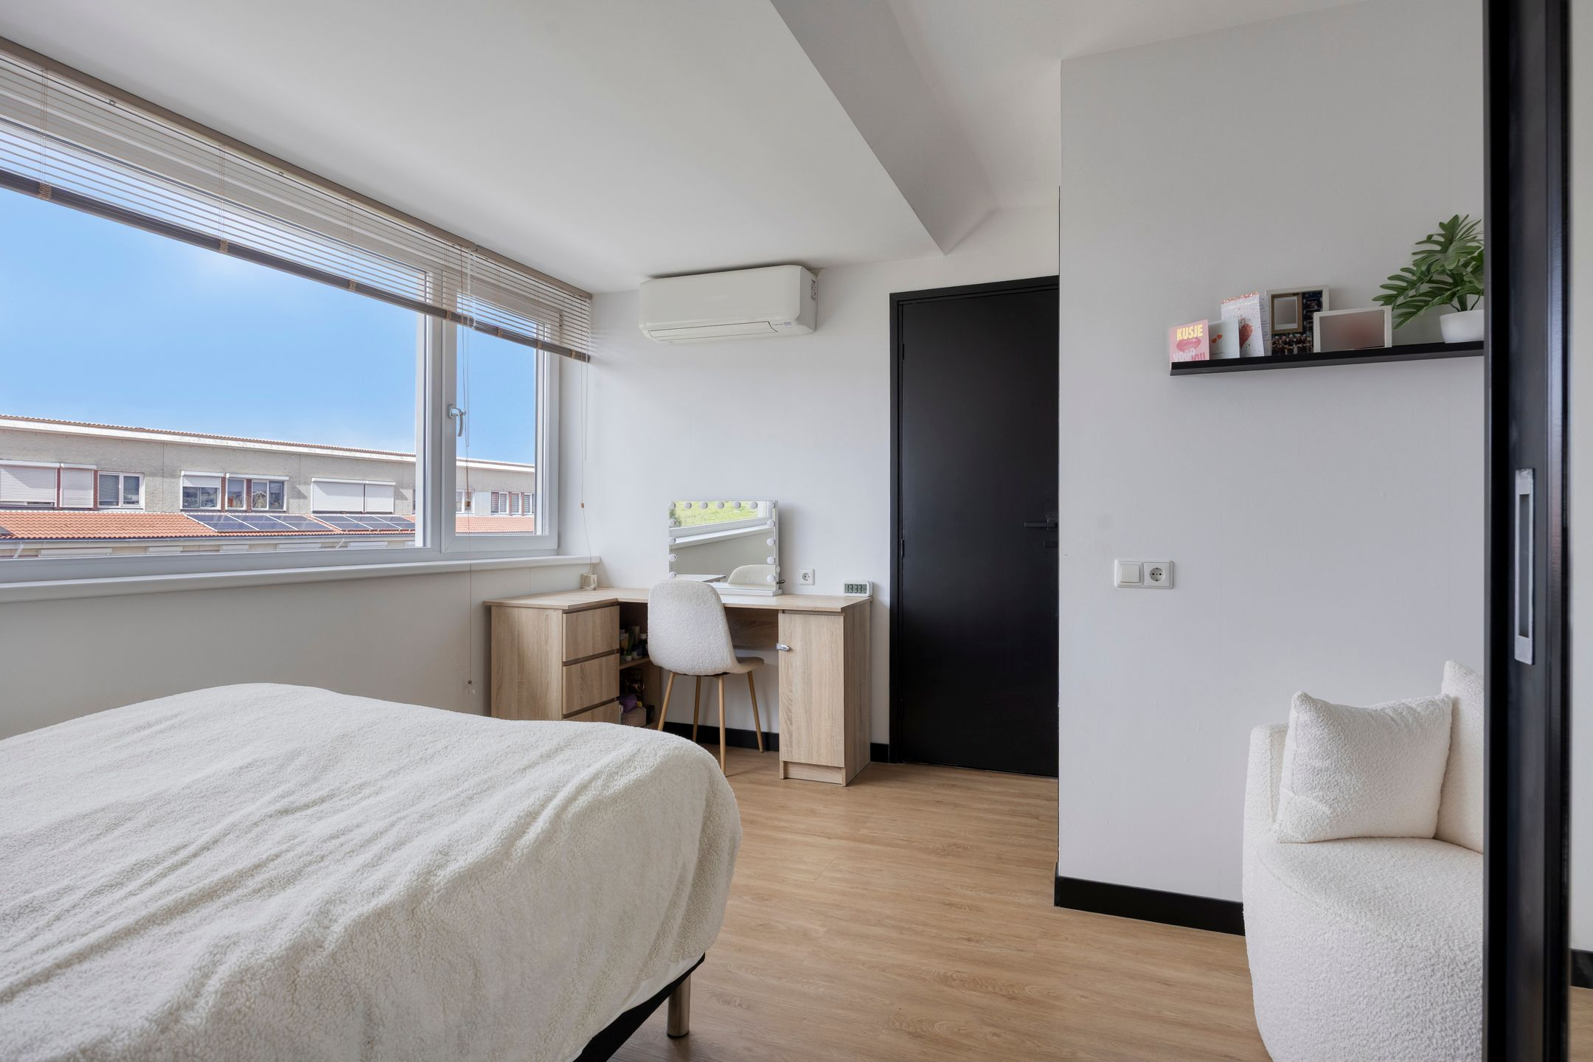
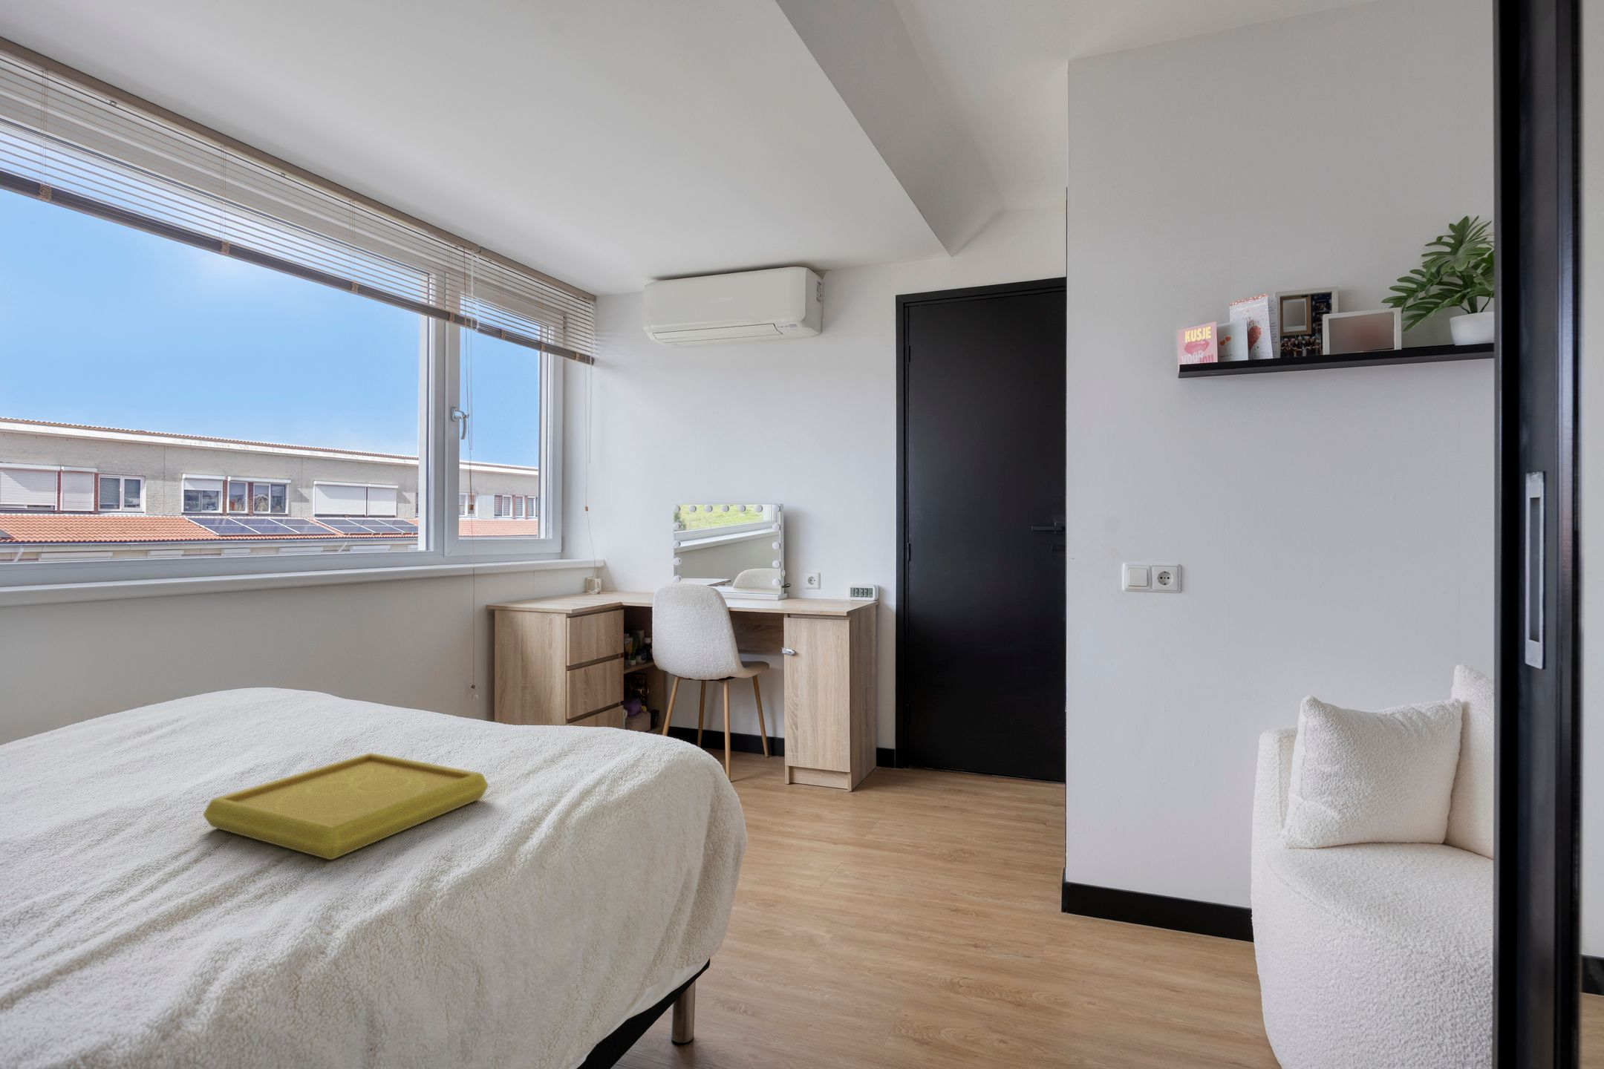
+ serving tray [202,752,488,860]
